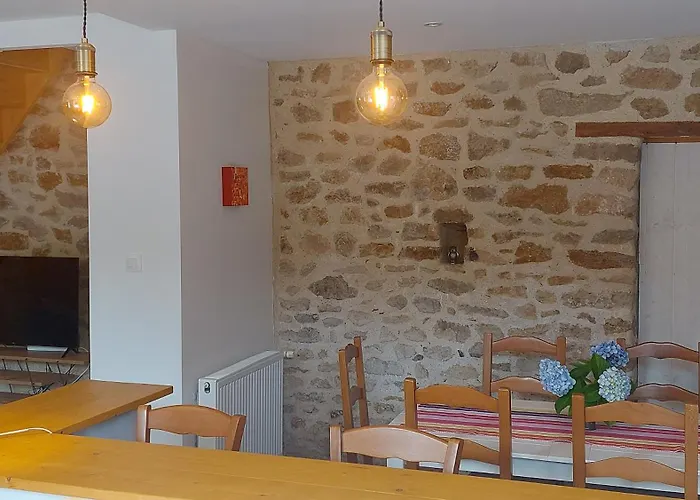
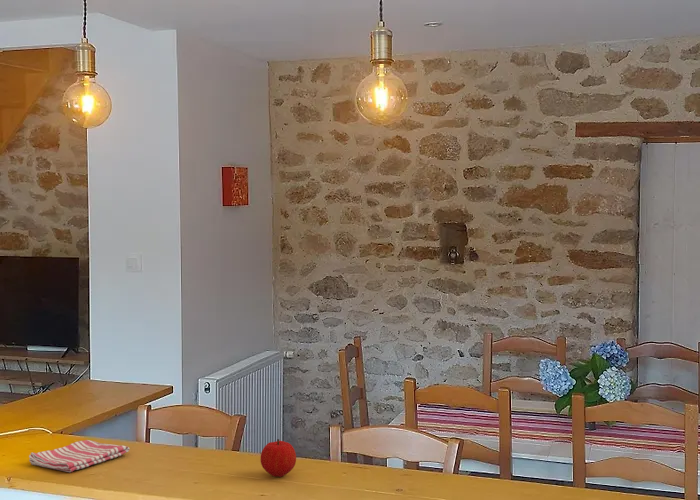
+ fruit [260,438,297,478]
+ dish towel [28,439,130,473]
